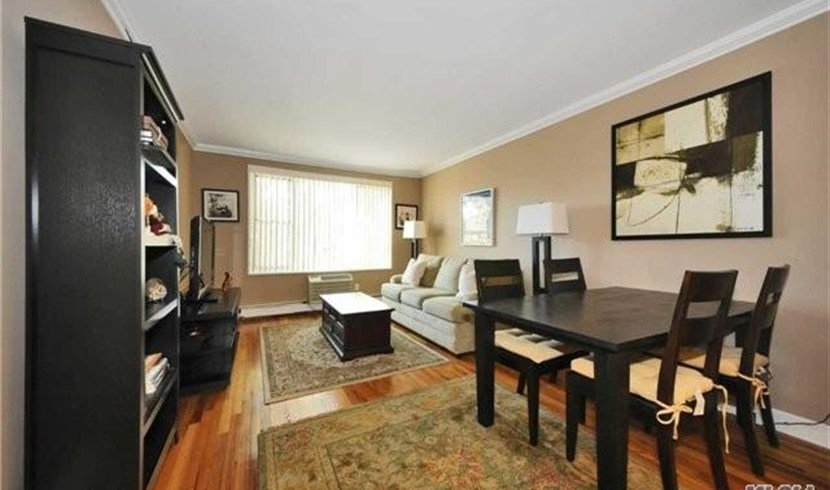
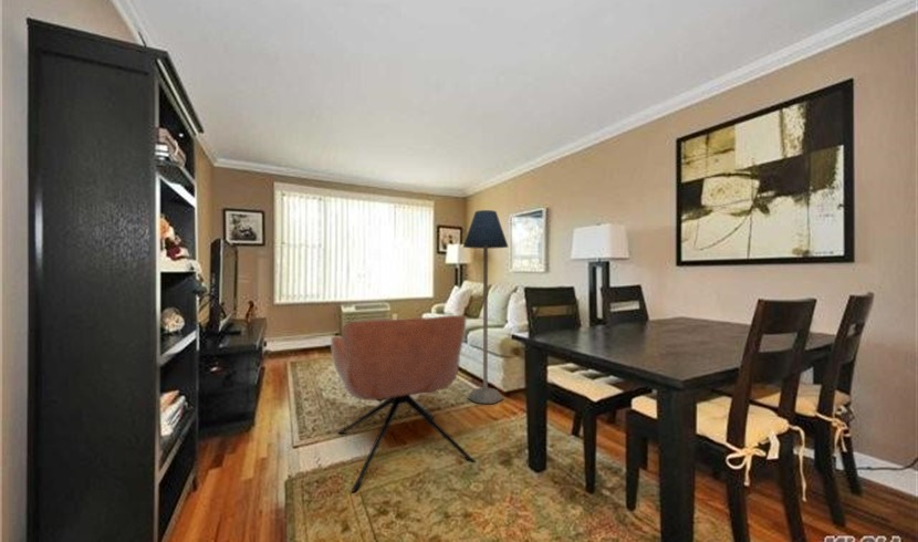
+ floor lamp [462,209,509,405]
+ armchair [330,314,478,493]
